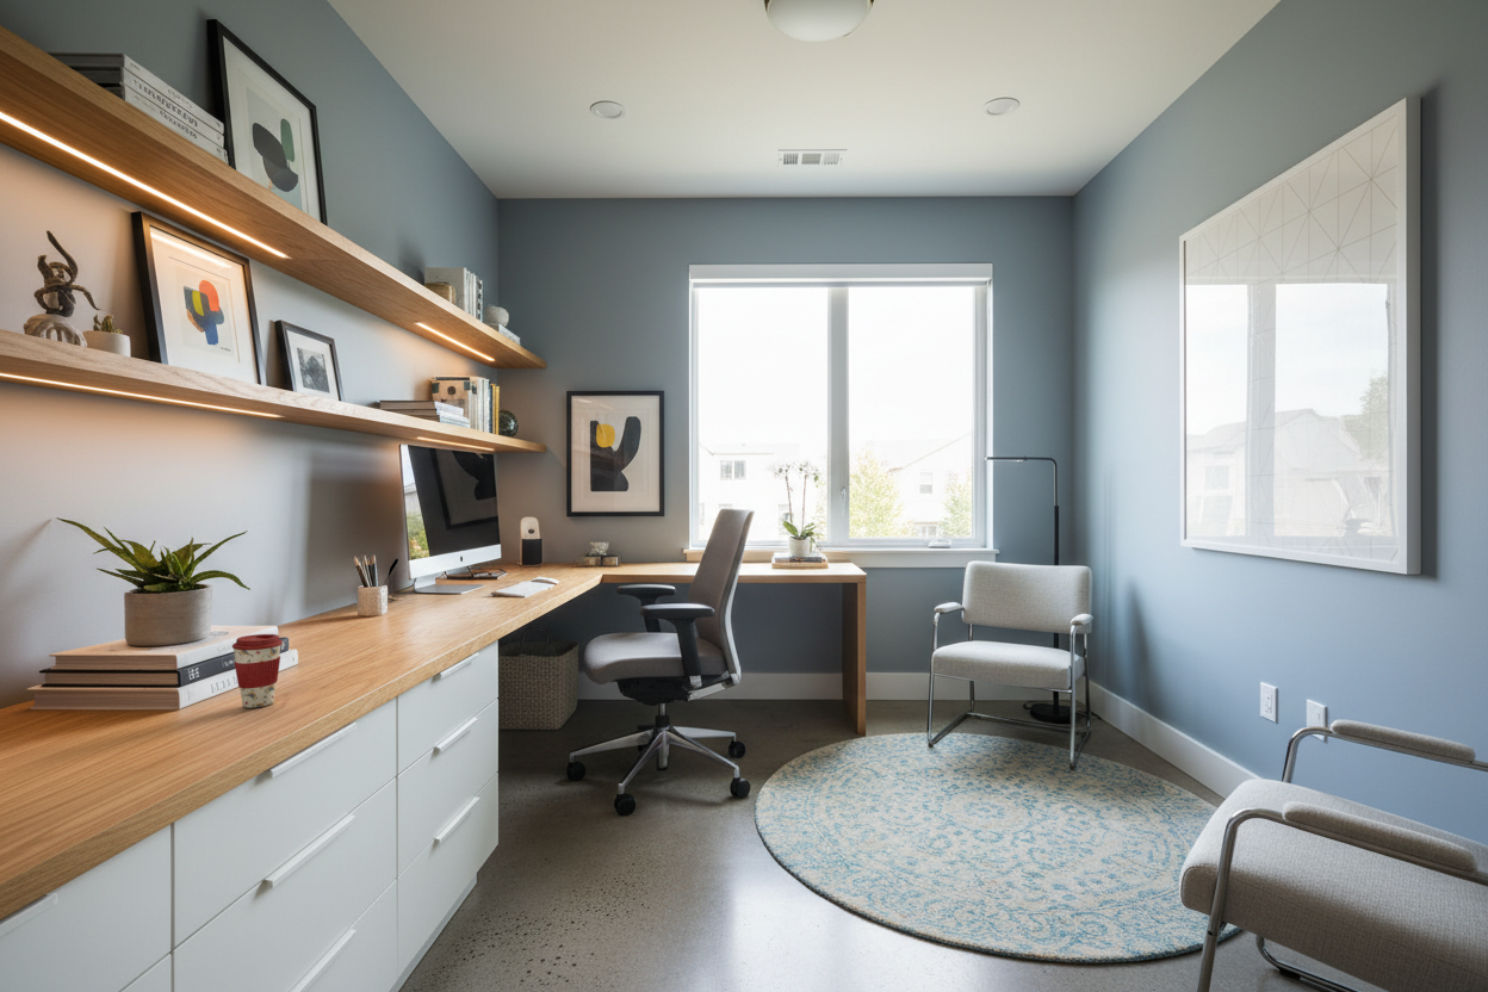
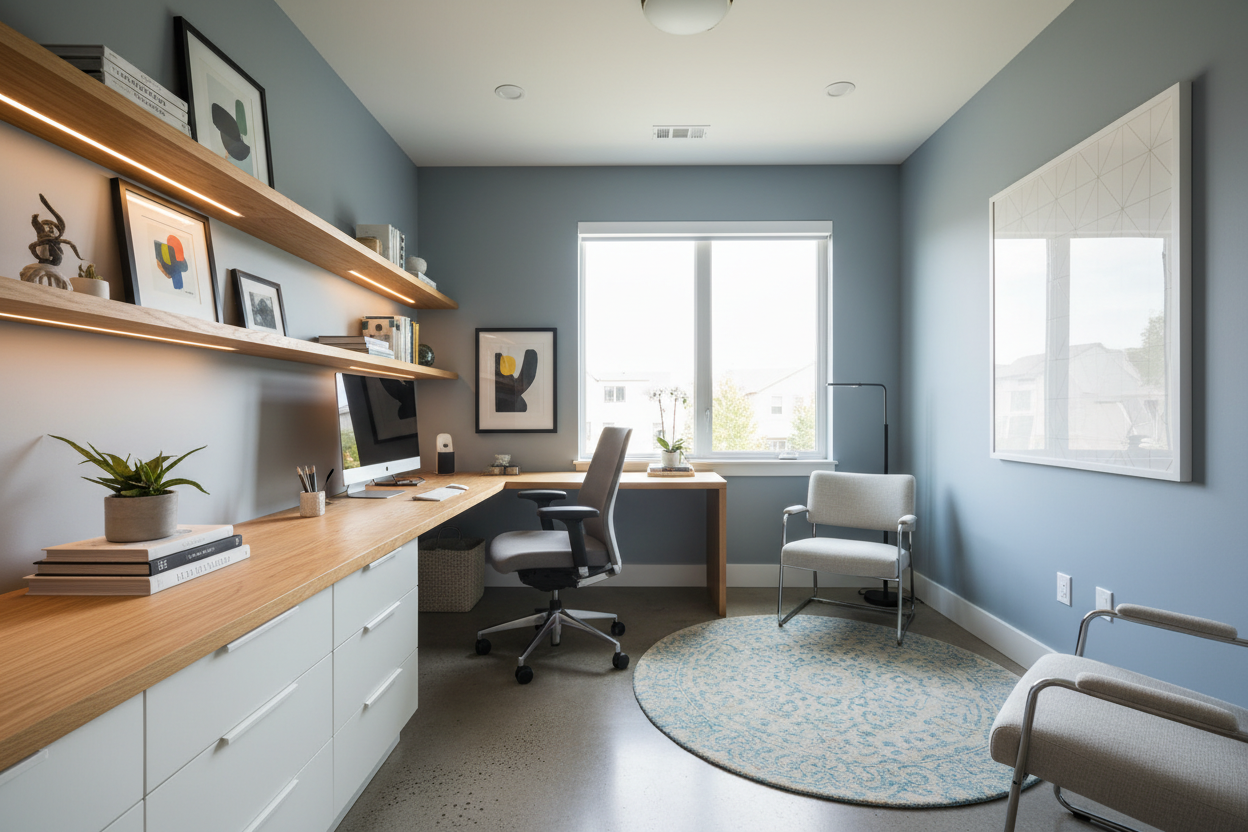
- coffee cup [231,633,284,709]
